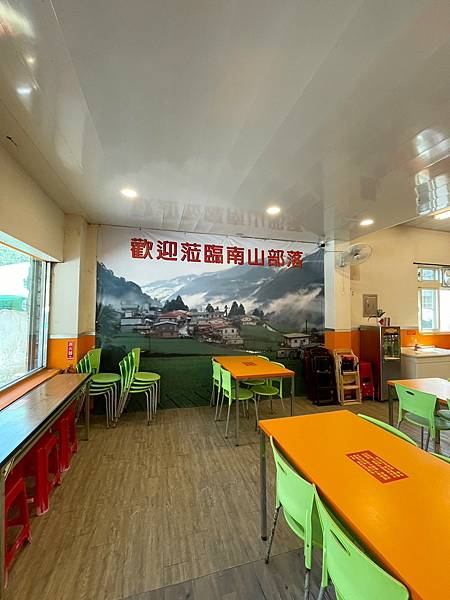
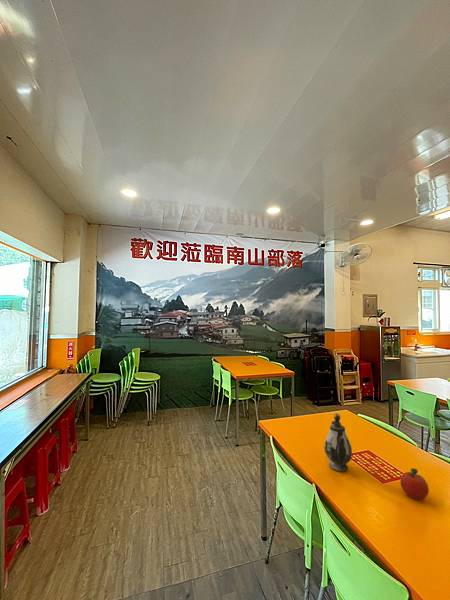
+ fruit [399,467,430,500]
+ teapot [323,413,353,473]
